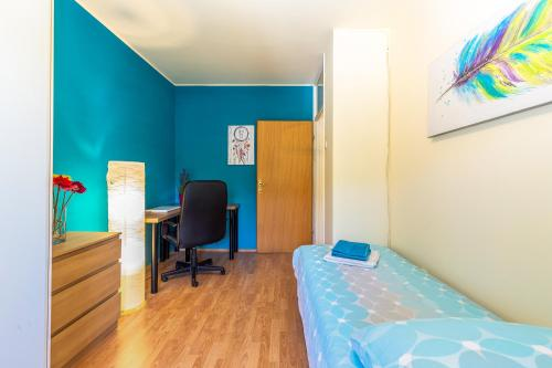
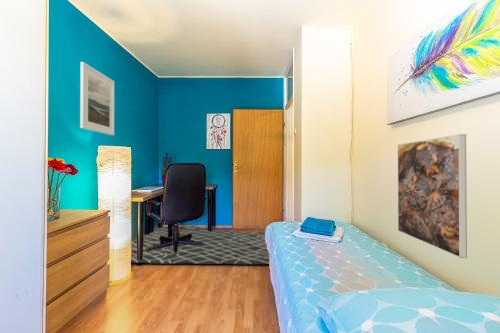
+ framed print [397,133,468,259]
+ rug [130,225,270,265]
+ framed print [79,61,115,136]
